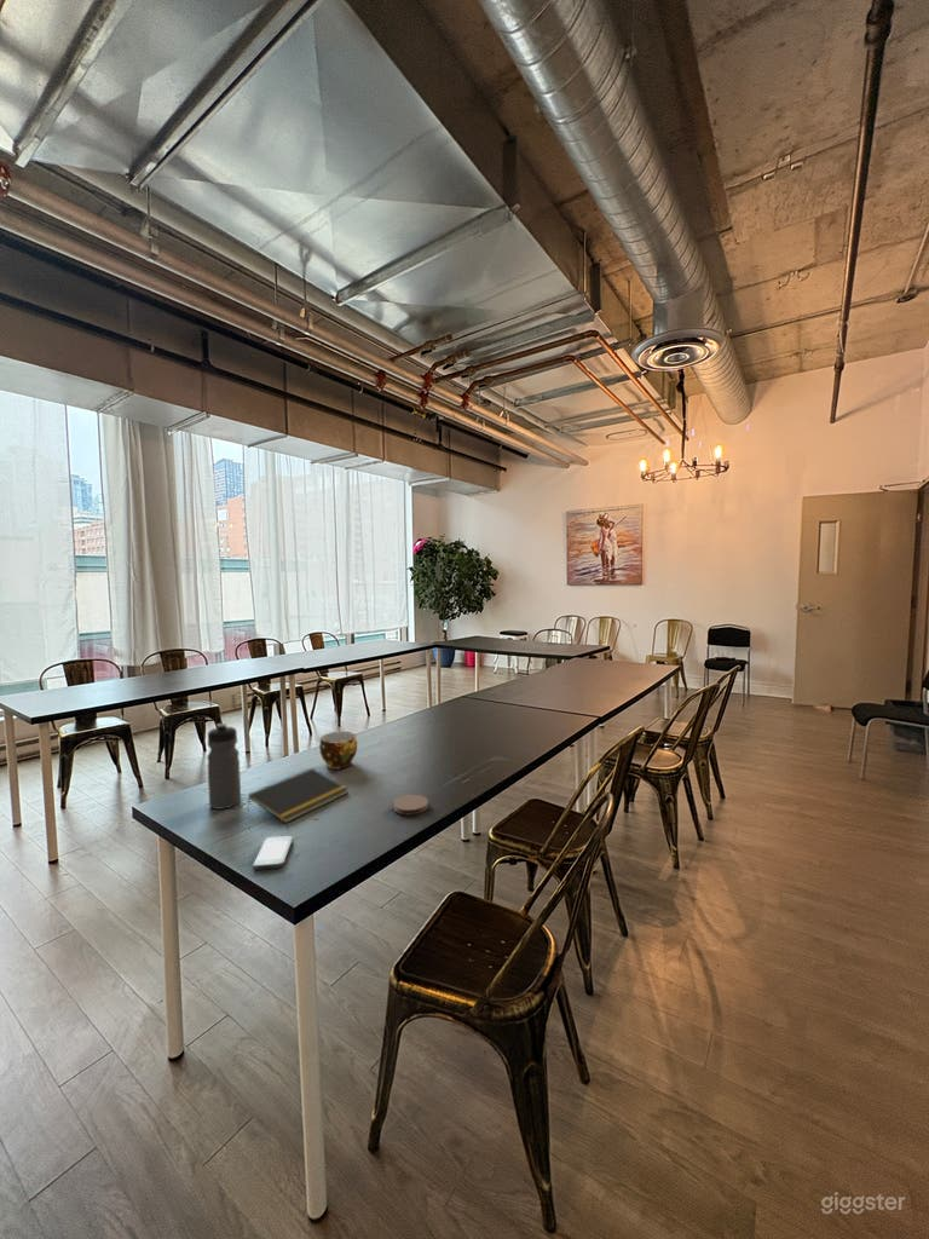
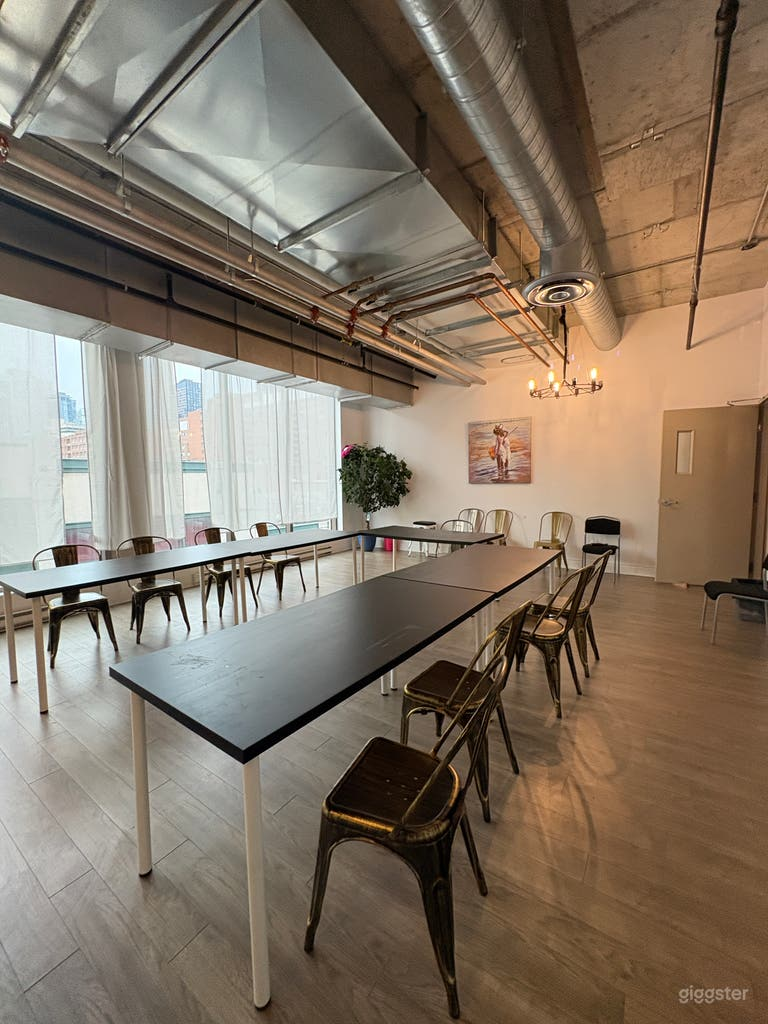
- water bottle [206,722,242,811]
- cup [318,731,358,770]
- smartphone [253,835,294,871]
- coaster [392,794,429,816]
- notepad [247,767,350,824]
